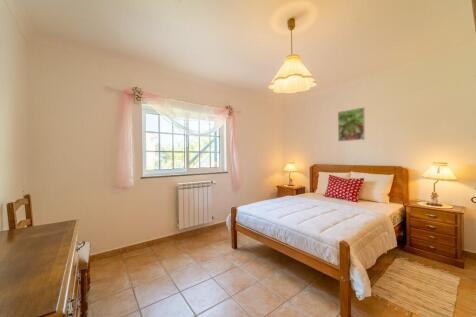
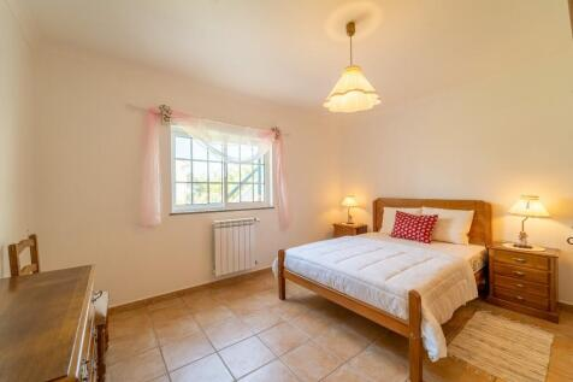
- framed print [337,106,366,142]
